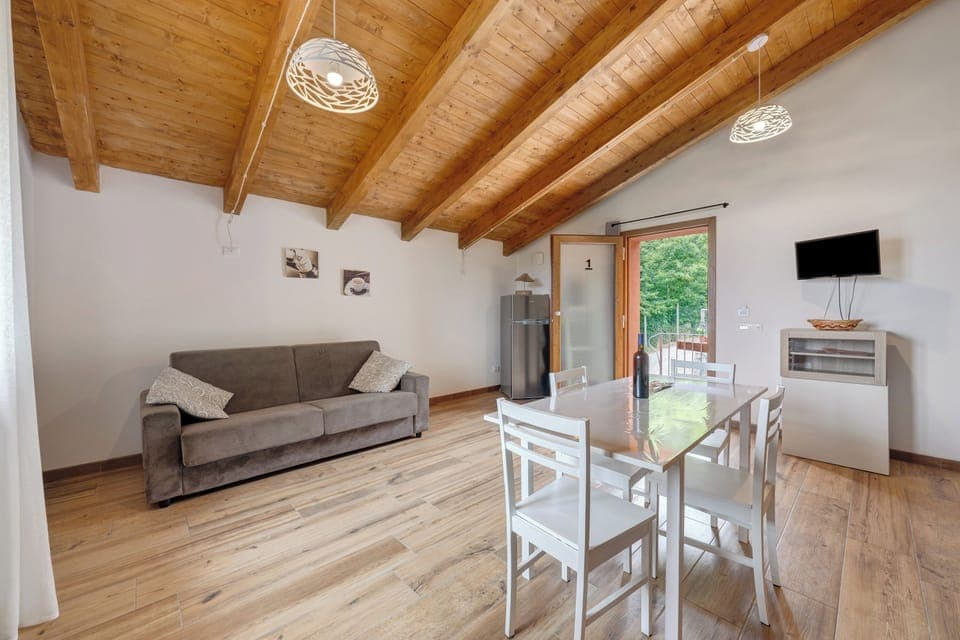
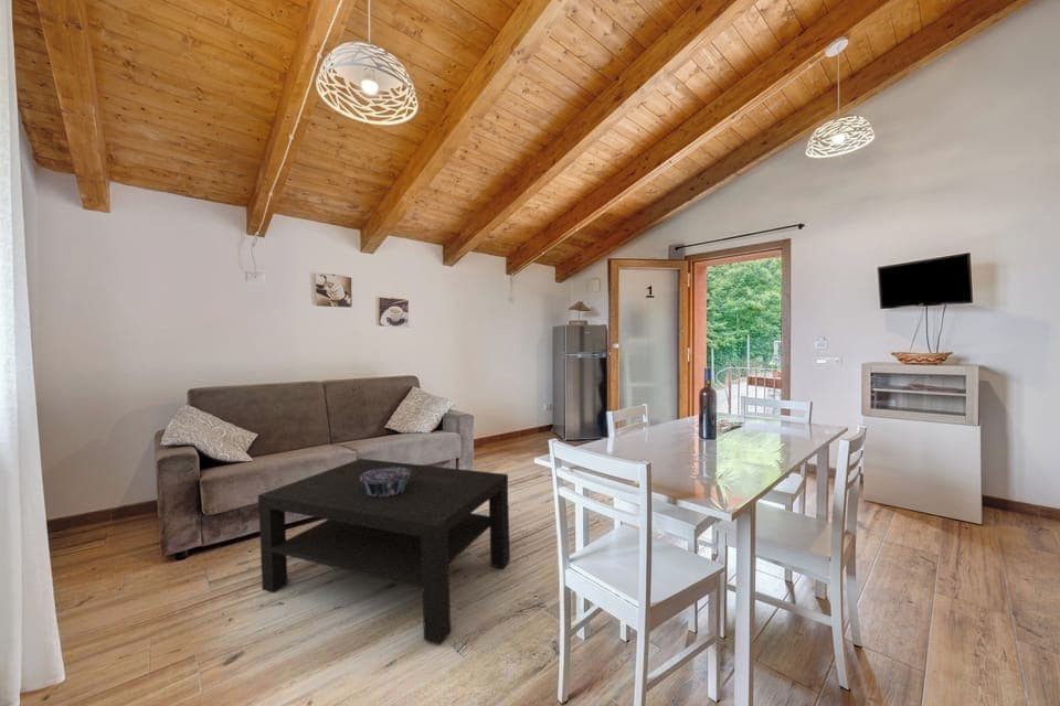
+ decorative bowl [360,468,411,498]
+ coffee table [257,458,511,645]
